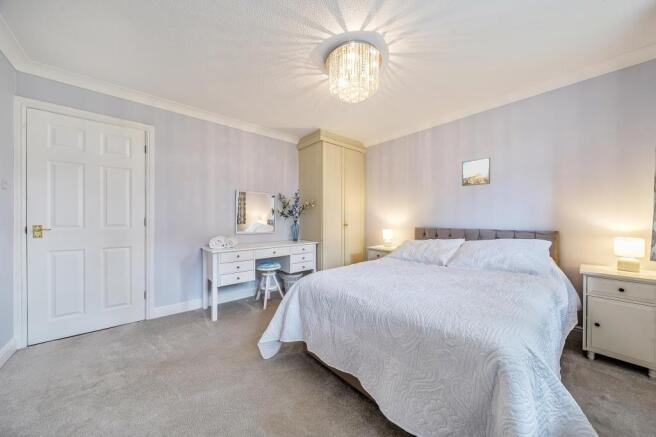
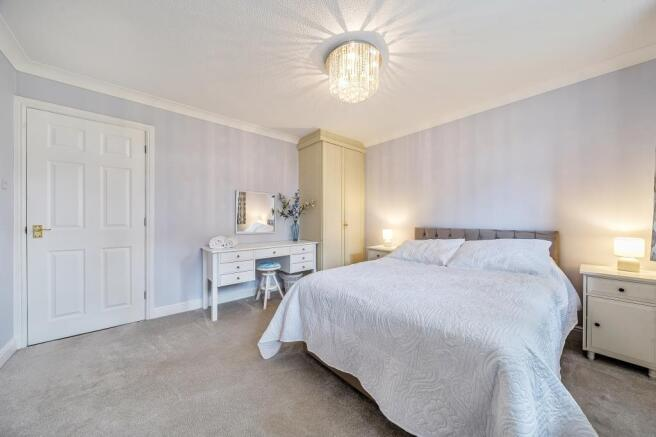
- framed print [461,156,491,187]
